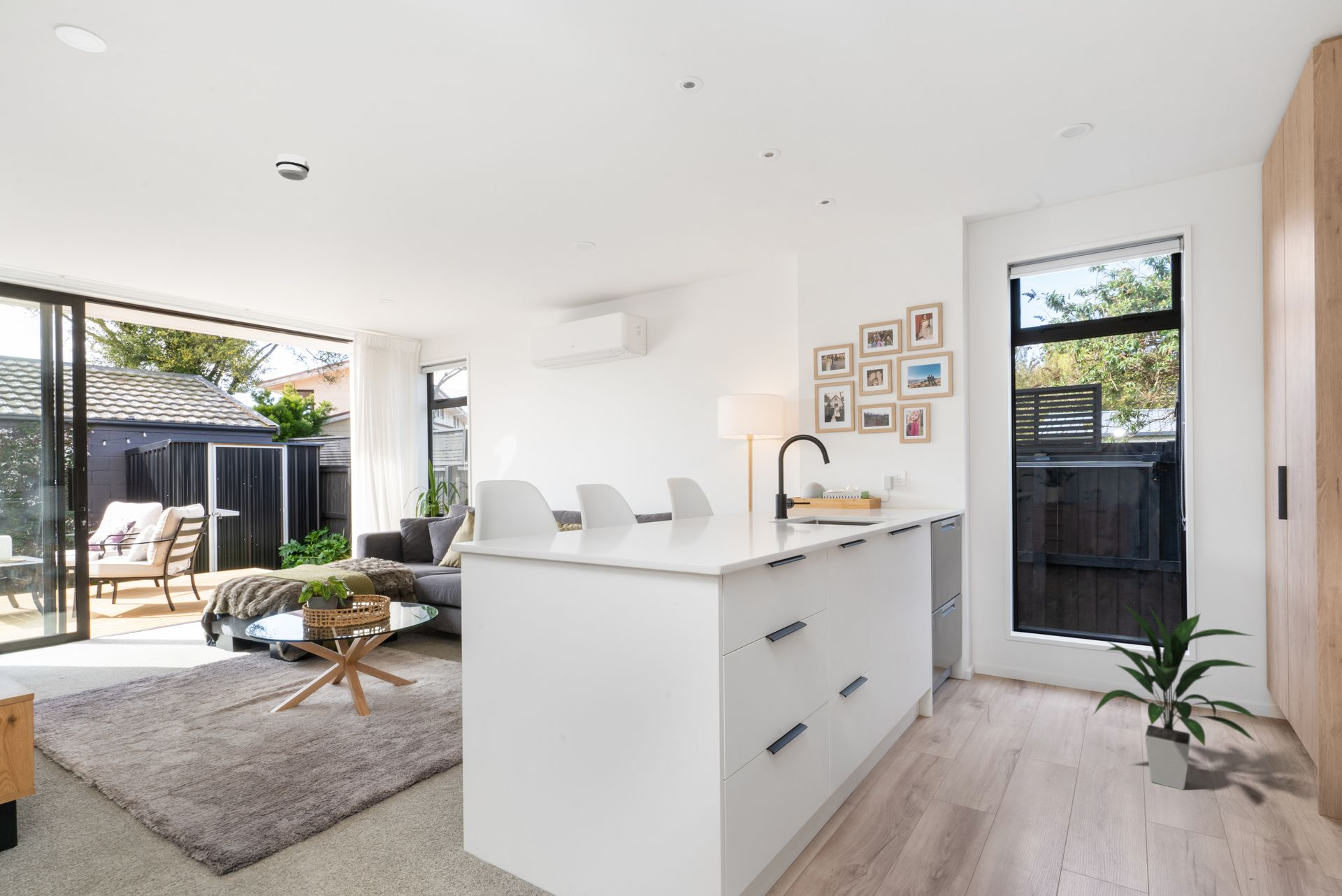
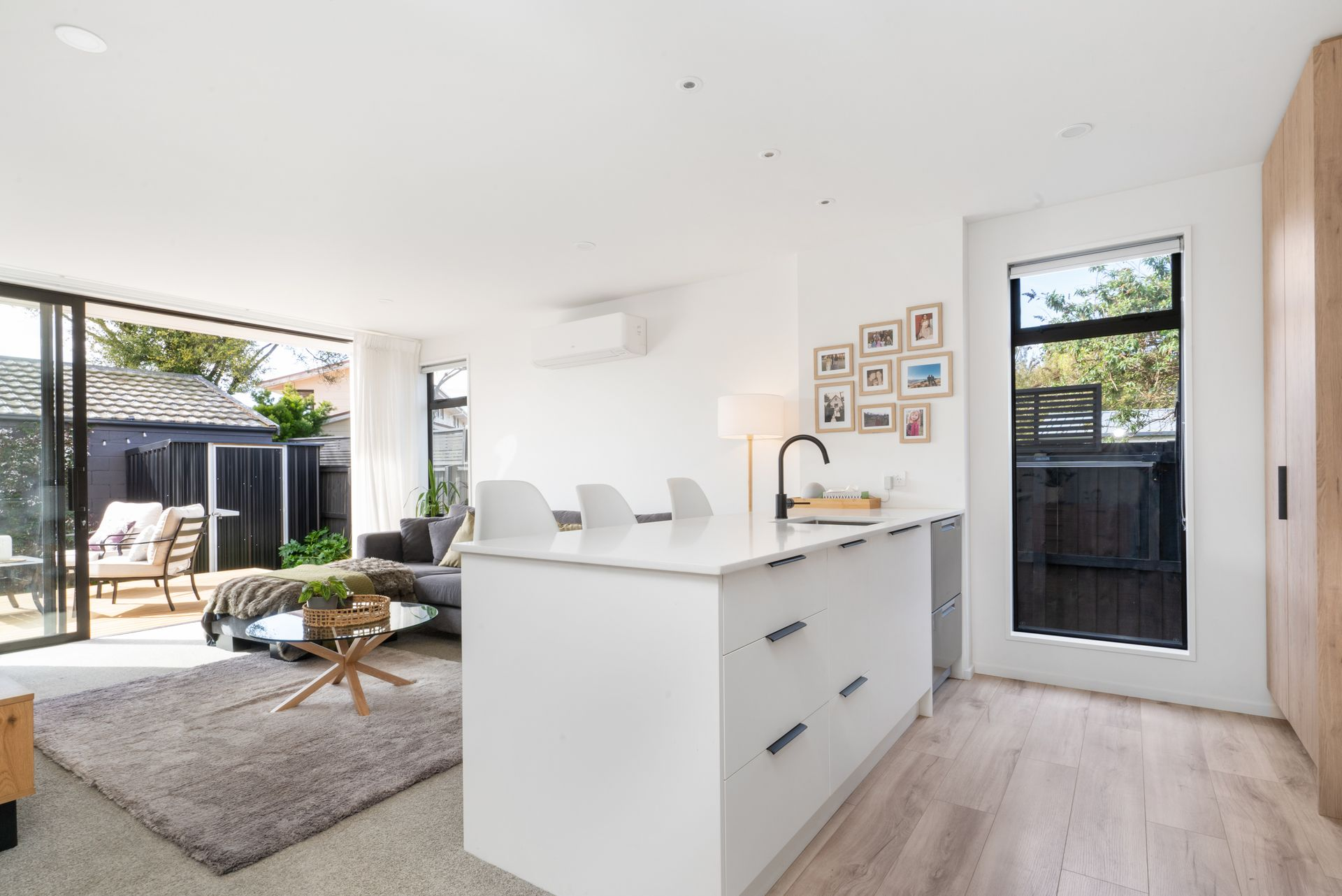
- indoor plant [1092,600,1262,790]
- smoke detector [275,153,310,181]
